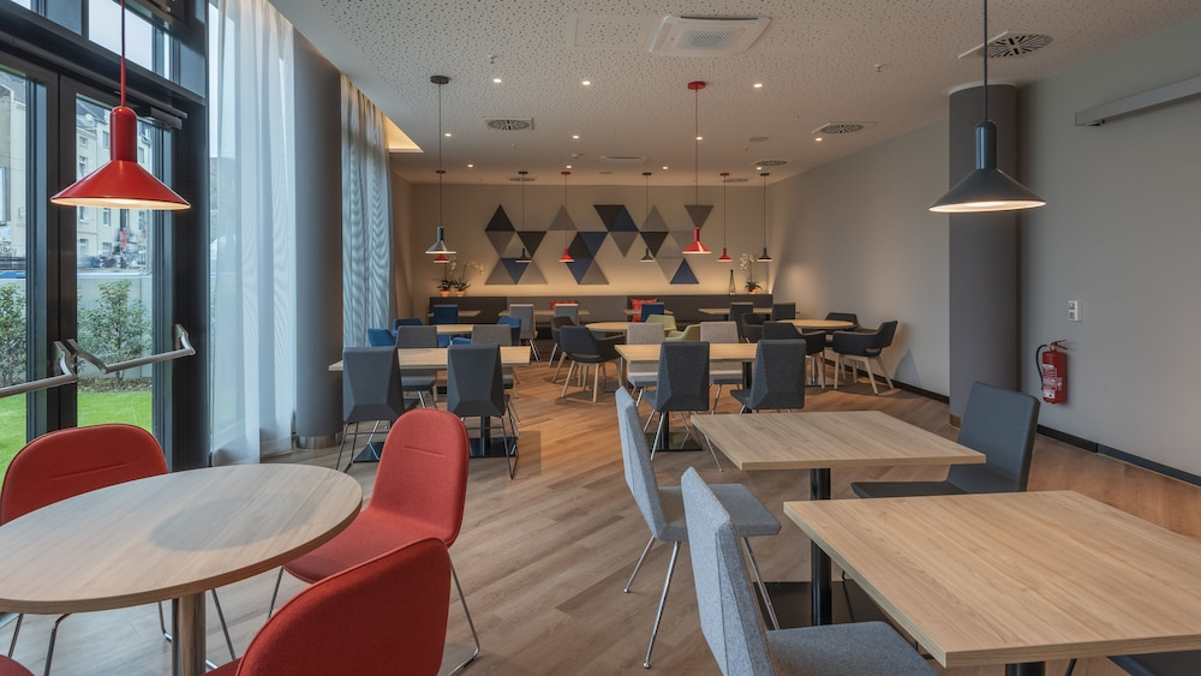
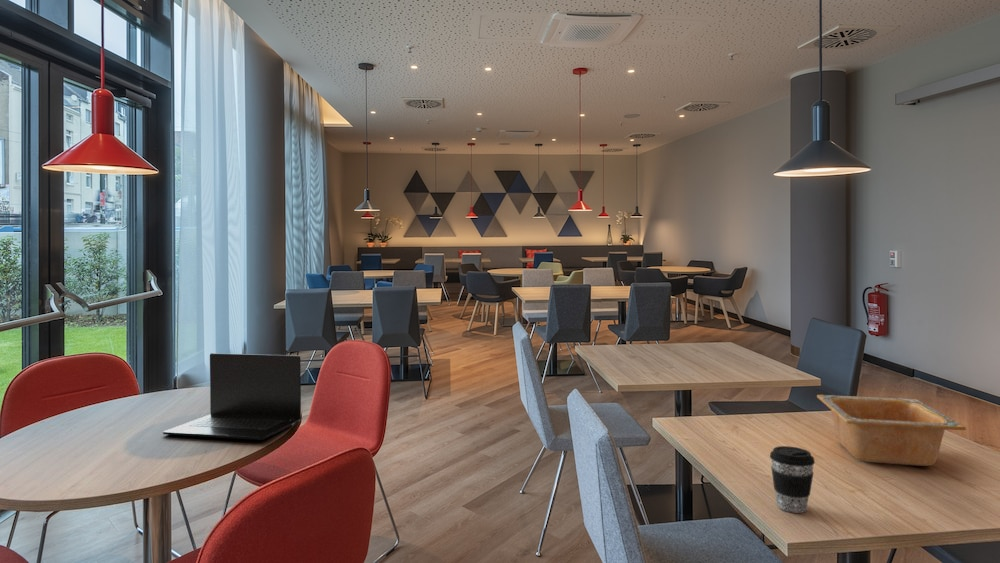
+ laptop [162,352,302,441]
+ serving bowl [816,394,967,467]
+ coffee cup [769,445,816,514]
